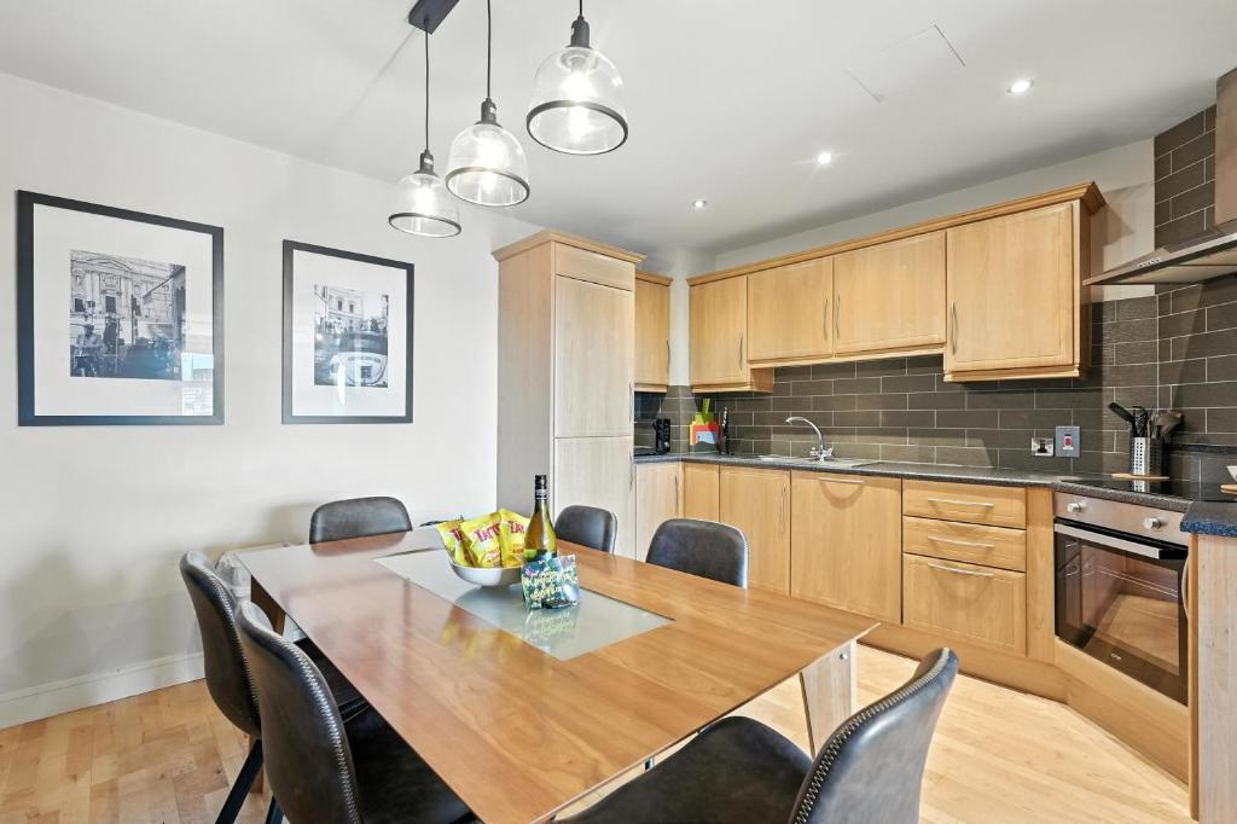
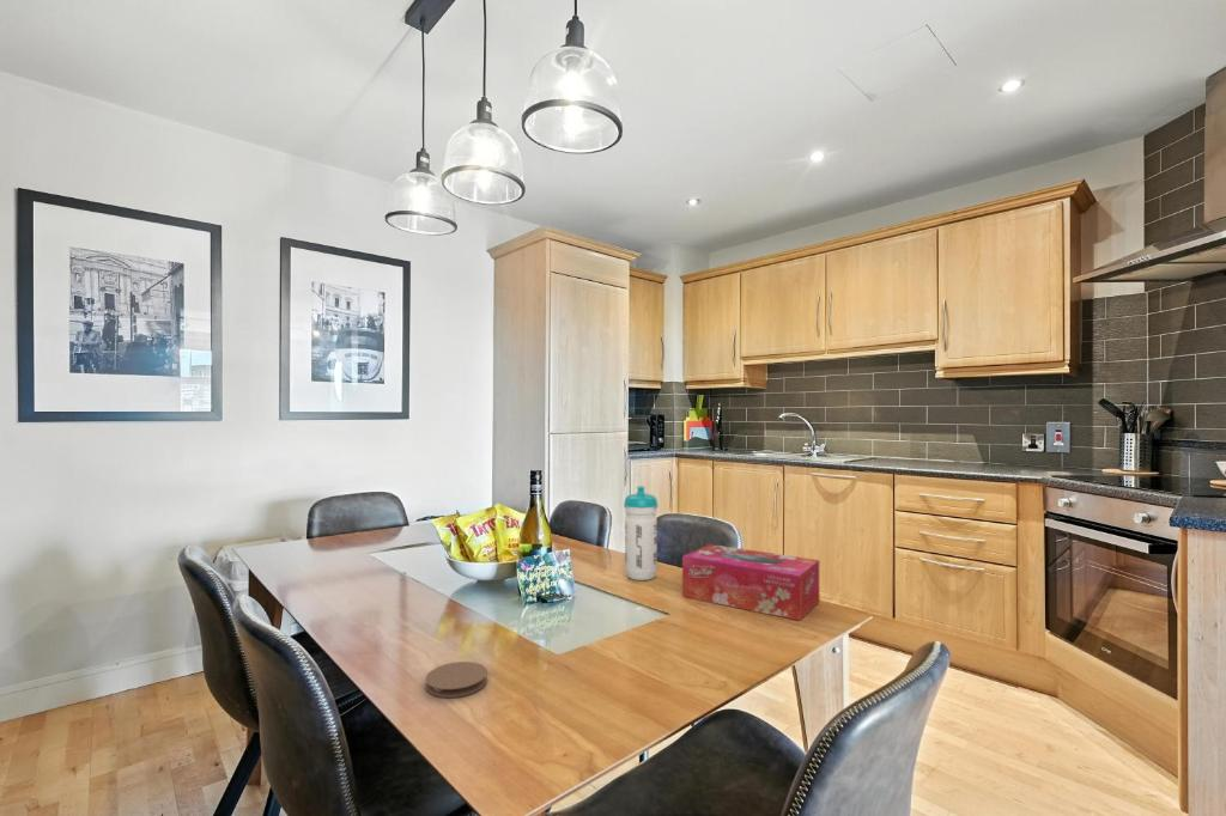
+ water bottle [623,485,658,581]
+ tissue box [681,543,820,622]
+ coaster [424,660,488,699]
